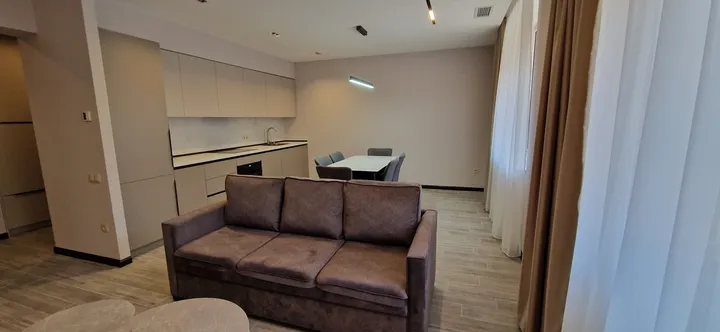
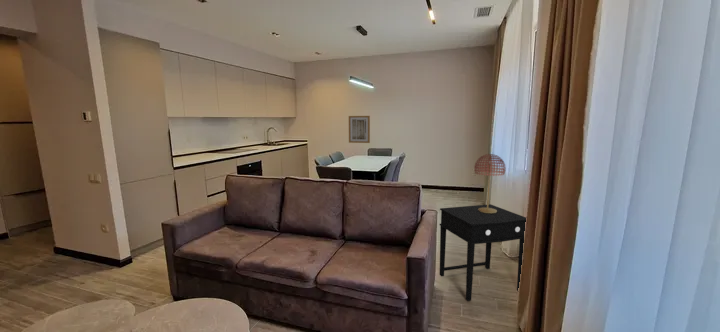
+ wall art [348,115,371,144]
+ table lamp [473,153,507,213]
+ side table [439,203,527,302]
